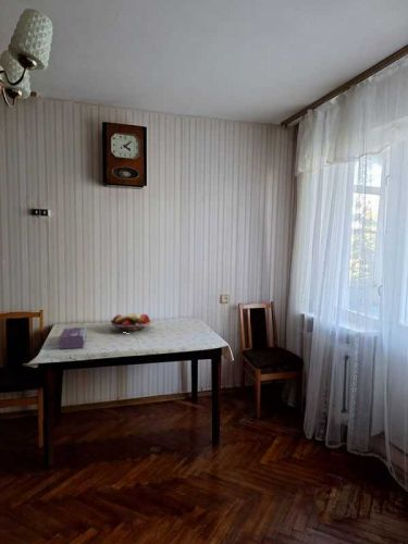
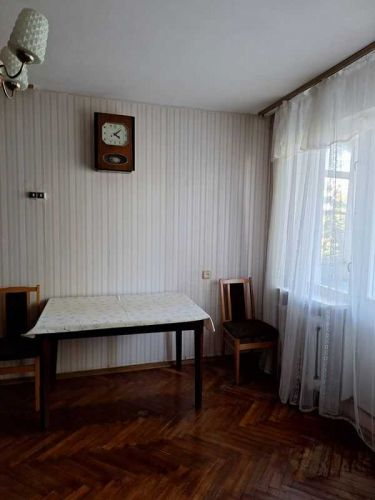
- fruit basket [109,312,153,332]
- tissue box [58,326,87,350]
